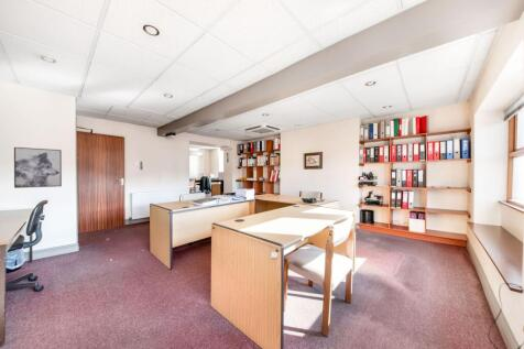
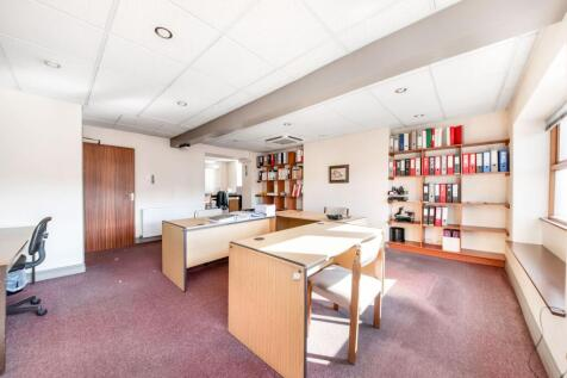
- wall art [13,146,63,189]
